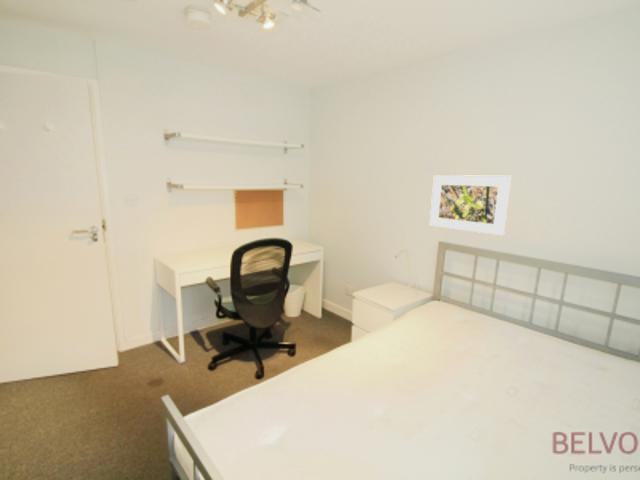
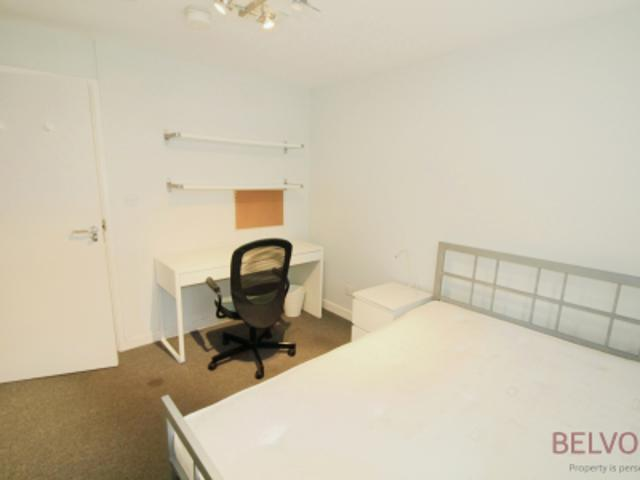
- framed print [429,174,513,236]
